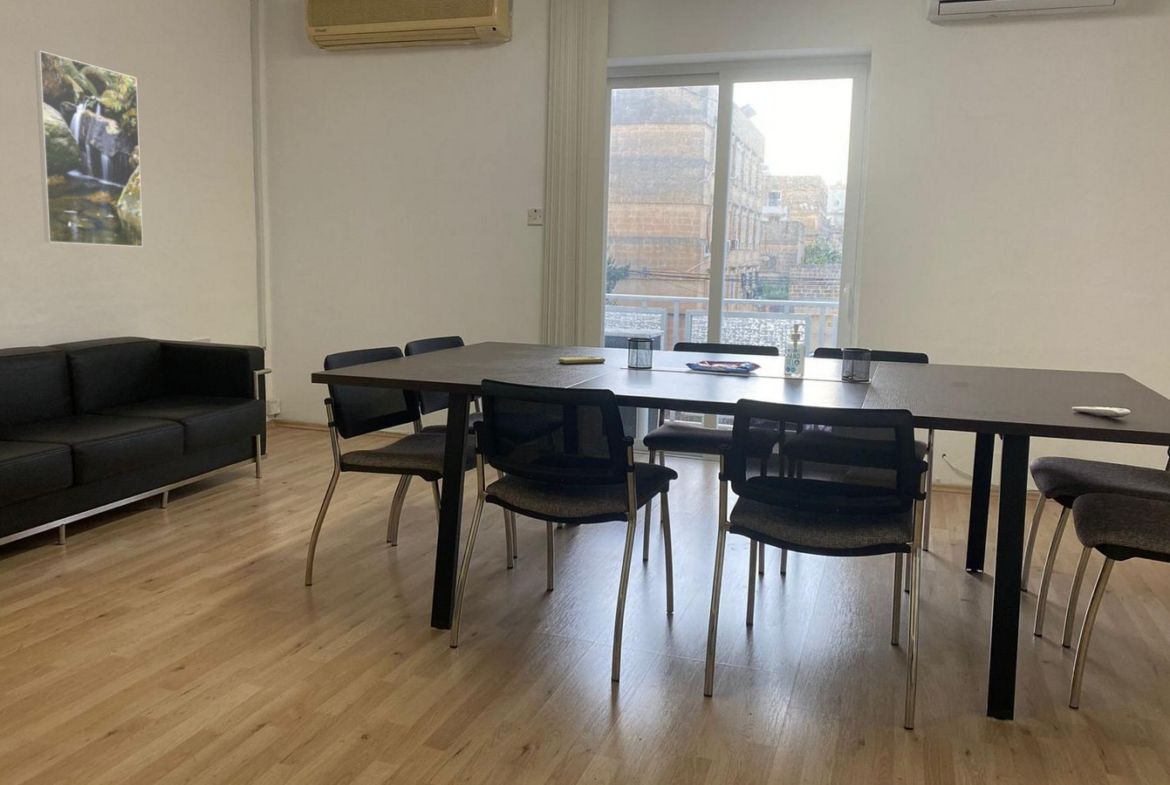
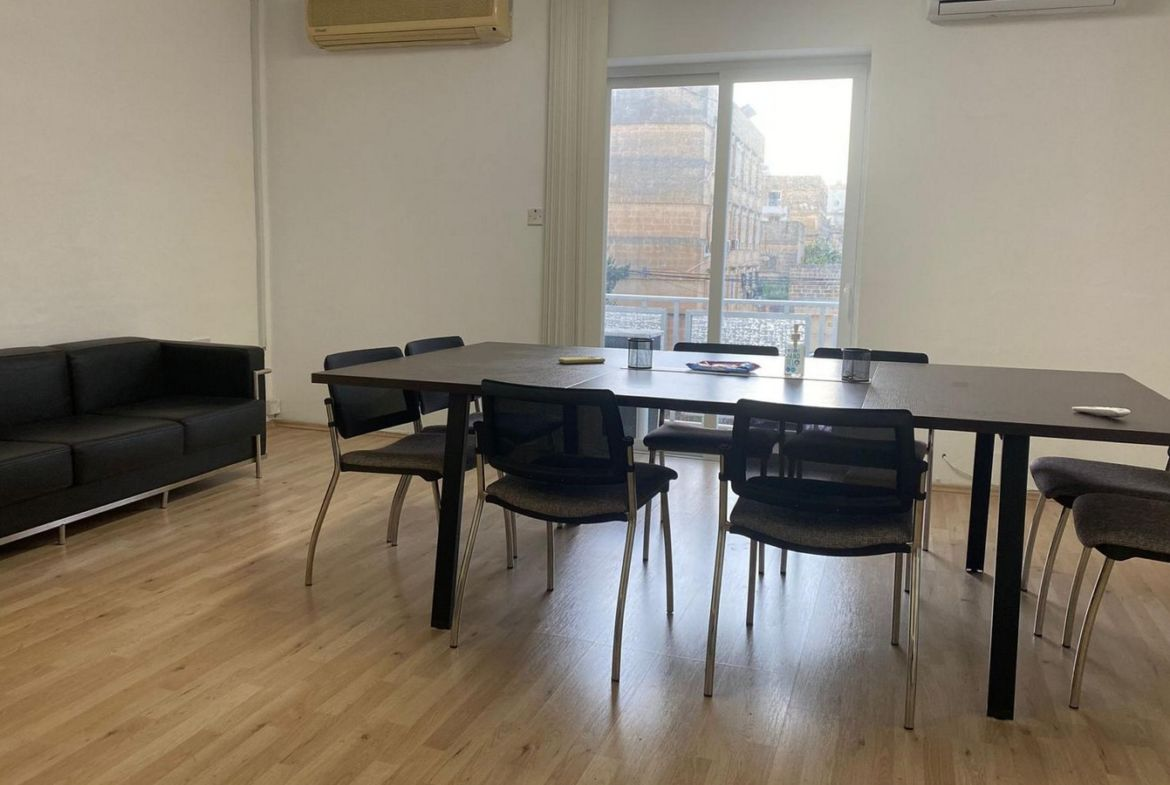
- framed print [34,49,144,248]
